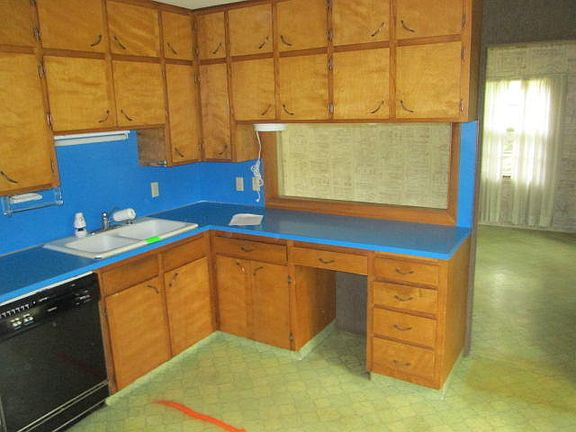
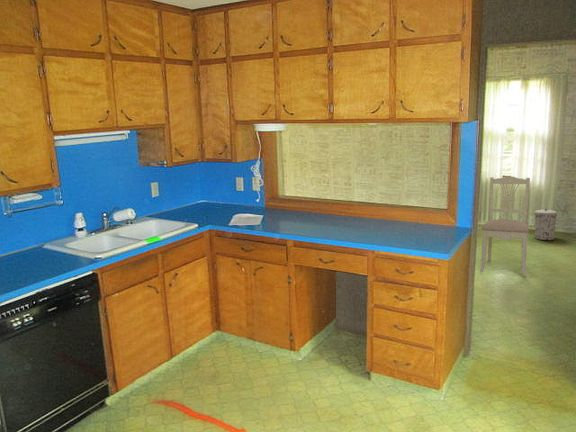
+ trash can [534,208,558,241]
+ dining chair [479,175,531,277]
